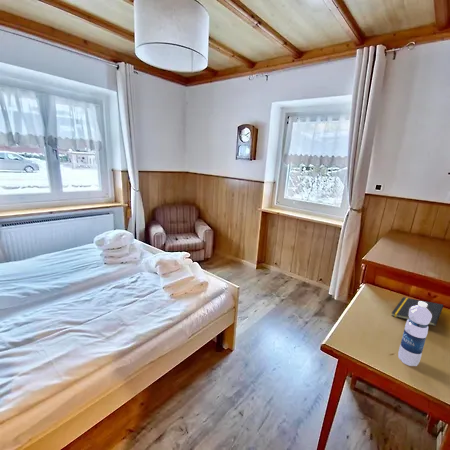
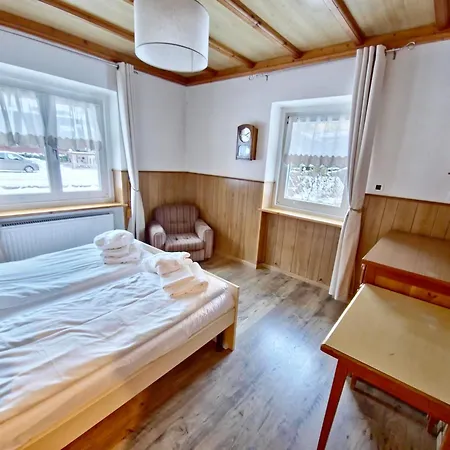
- water bottle [397,301,432,367]
- notepad [391,296,444,327]
